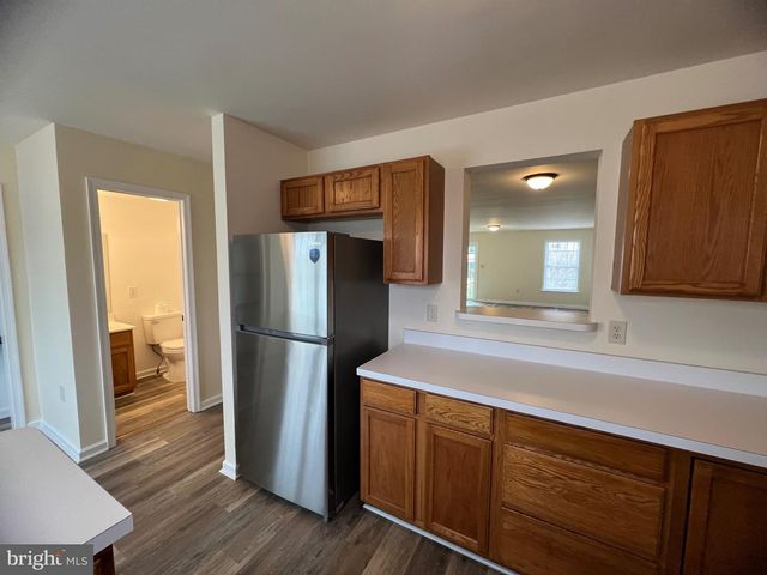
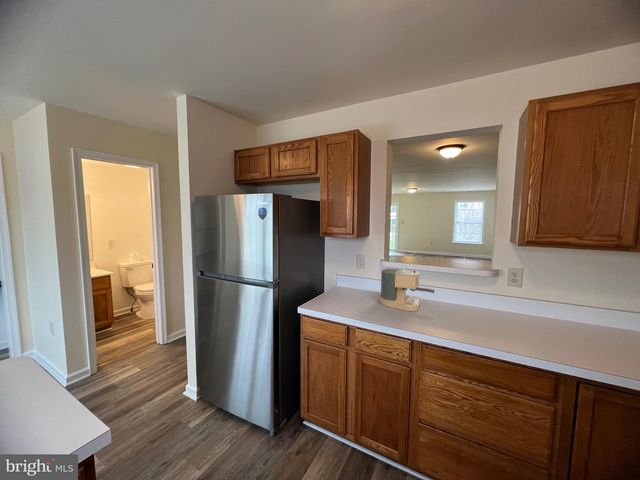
+ coffee maker [379,267,435,312]
